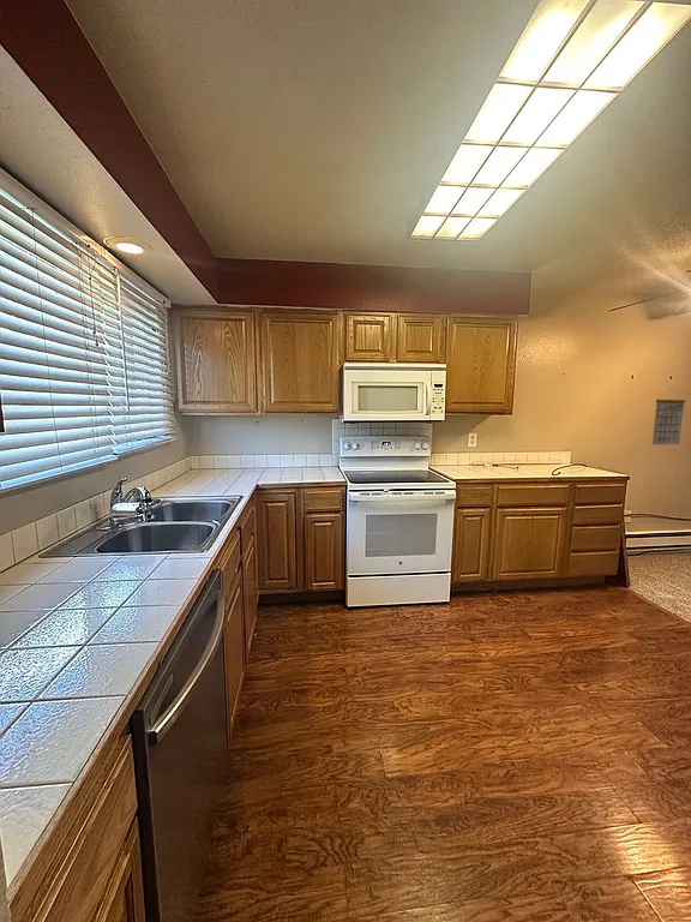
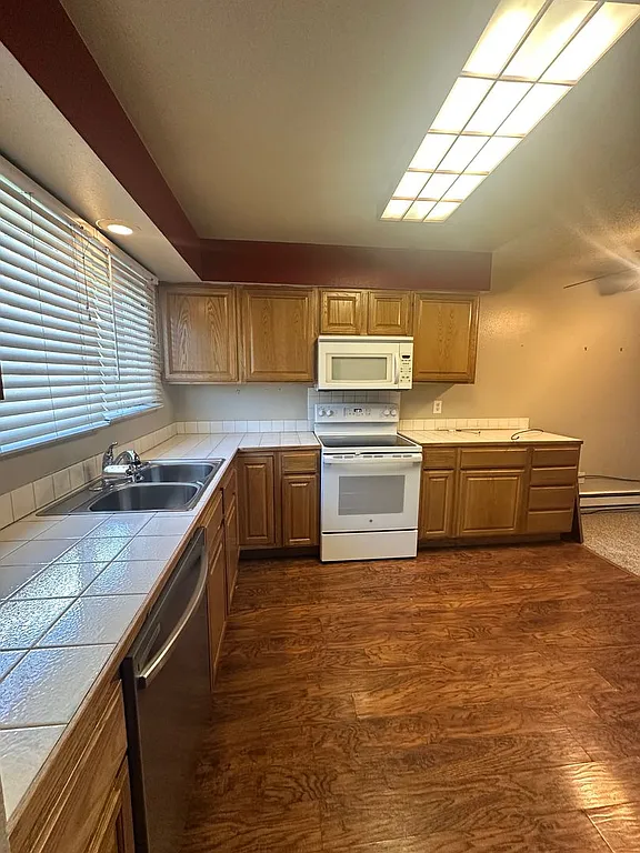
- calendar [651,389,686,445]
